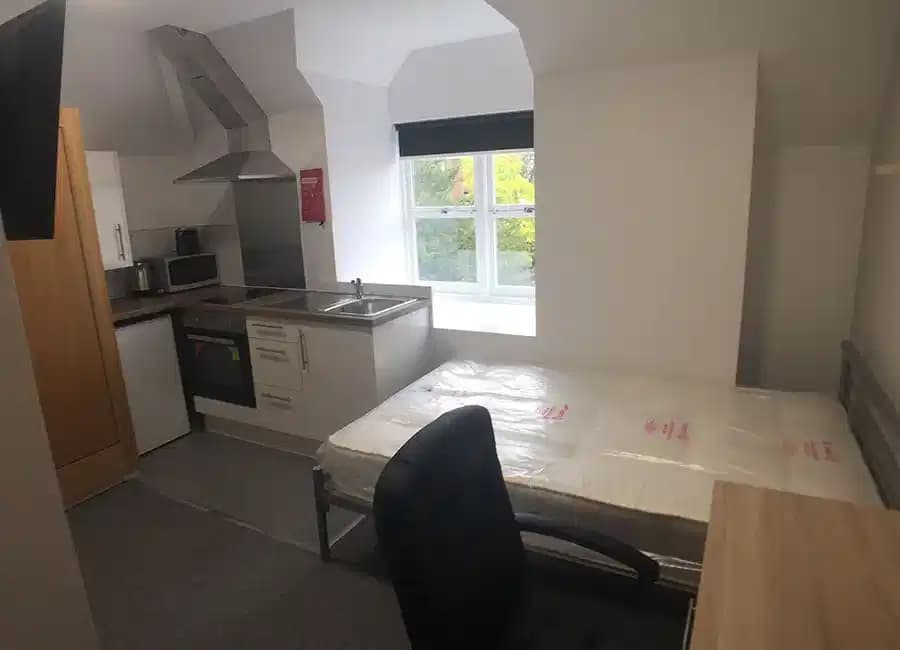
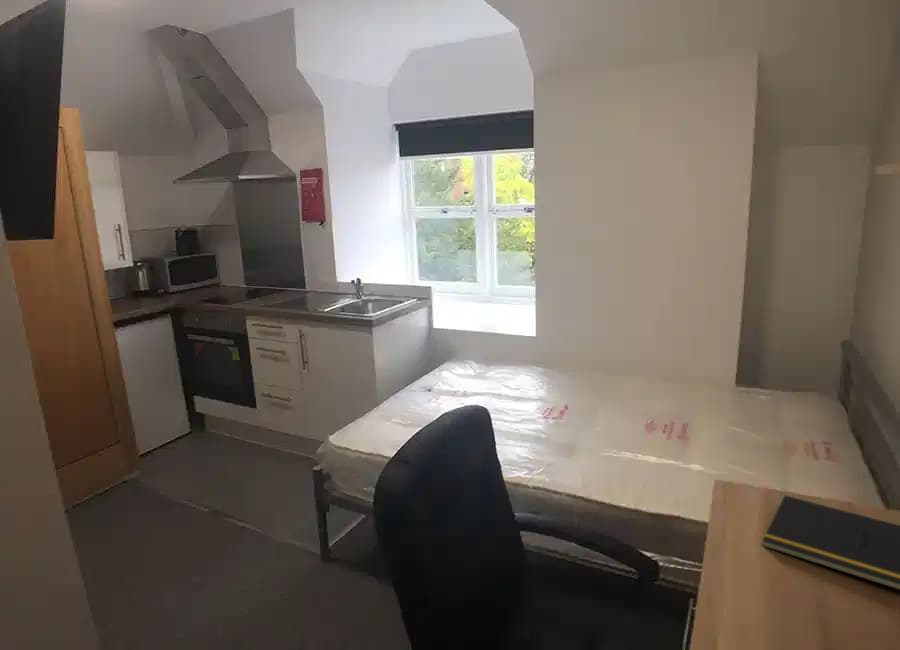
+ notepad [762,494,900,591]
